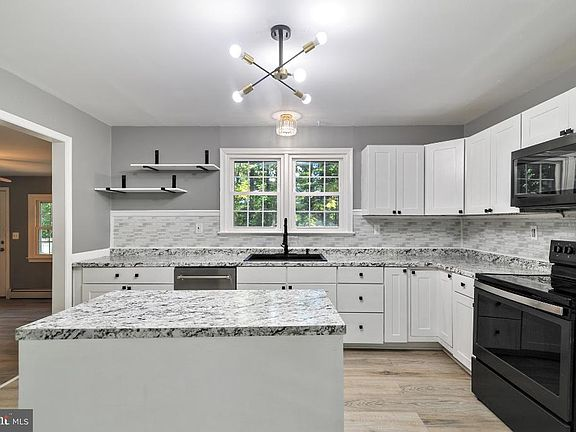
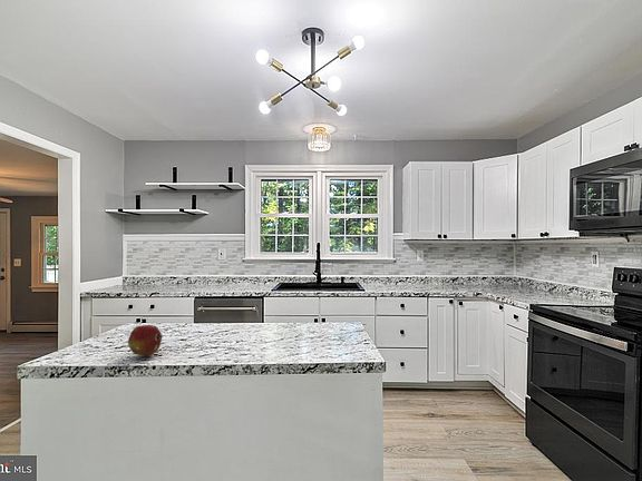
+ fruit [126,324,163,356]
